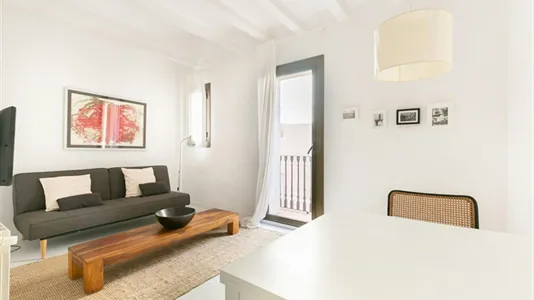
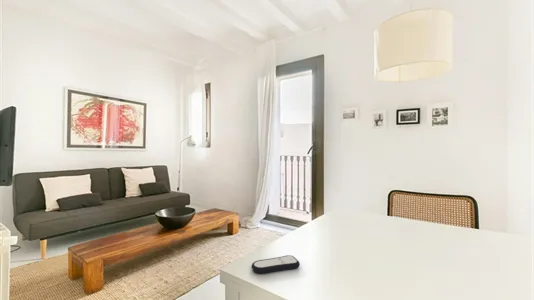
+ remote control [250,254,301,275]
